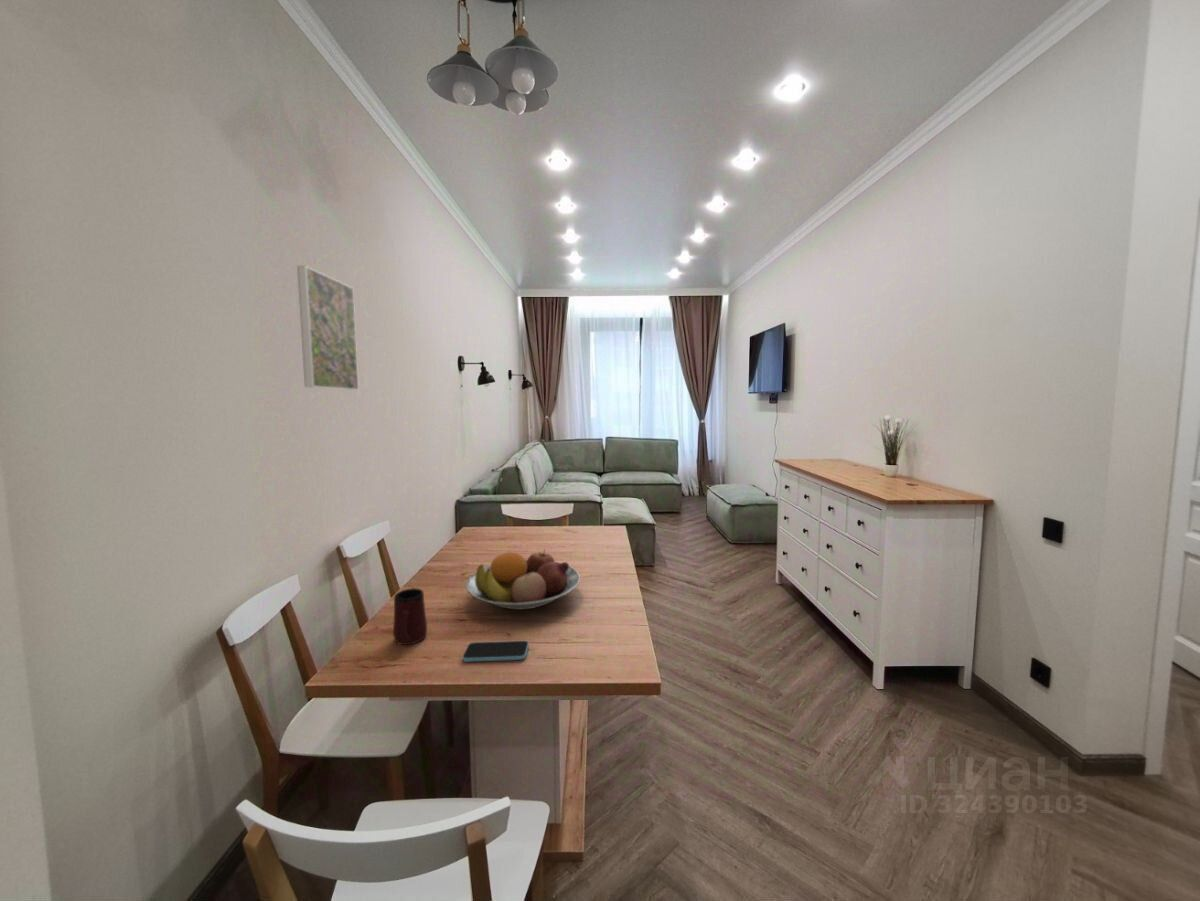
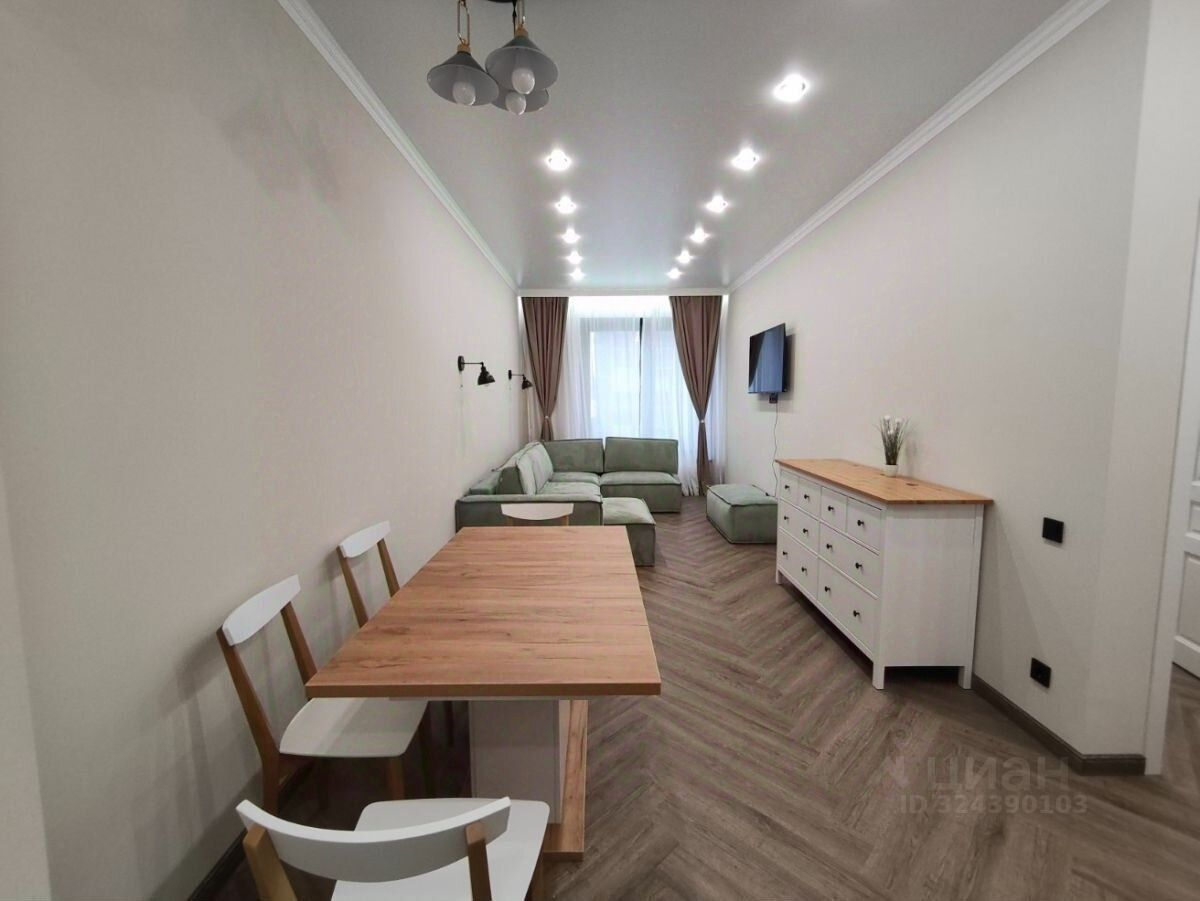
- fruit bowl [465,548,581,611]
- mug [392,587,428,646]
- smartphone [462,640,530,663]
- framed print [296,265,360,391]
